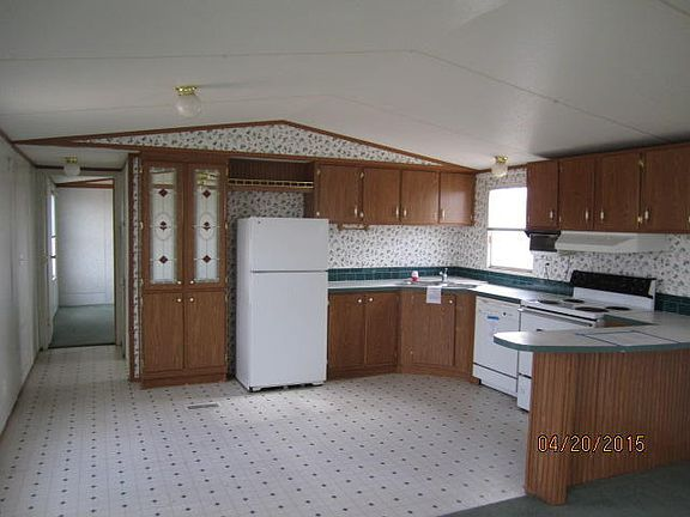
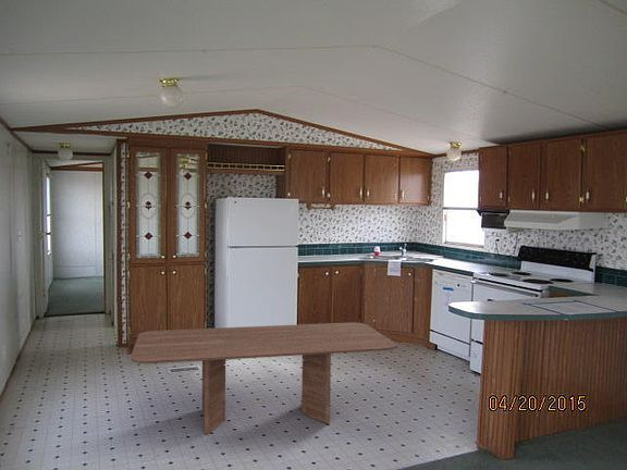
+ dining table [130,321,398,435]
